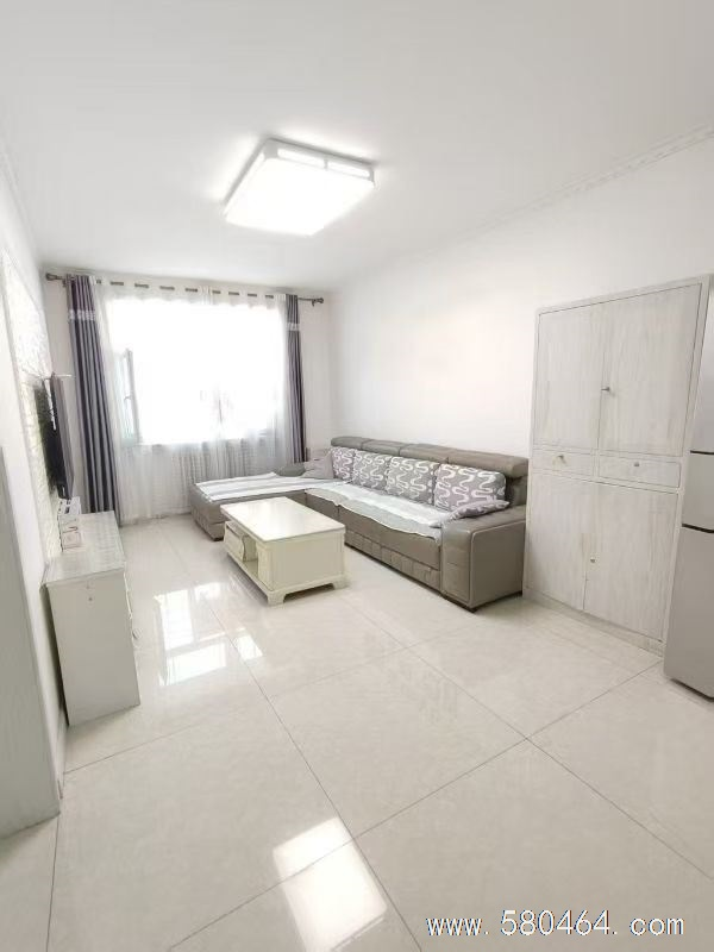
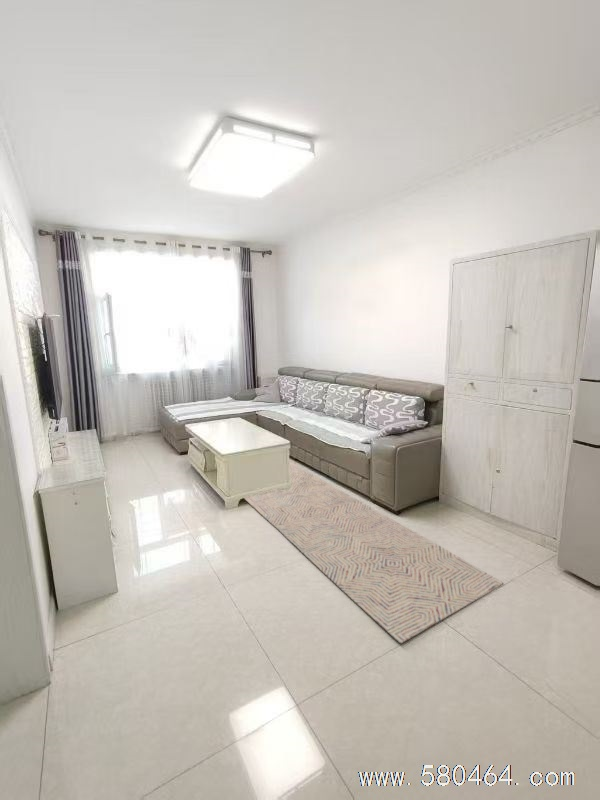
+ rug [243,461,504,644]
